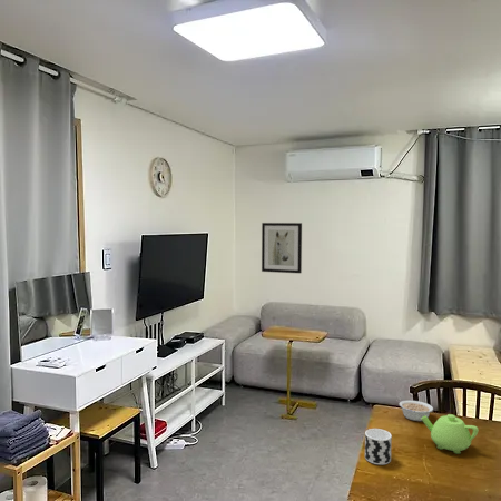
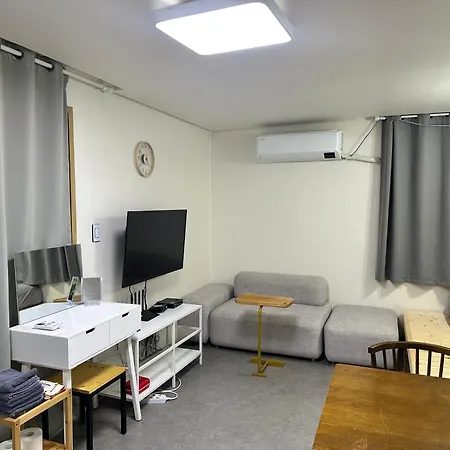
- wall art [261,222,303,274]
- legume [399,400,434,422]
- teapot [421,413,480,455]
- cup [364,428,393,465]
